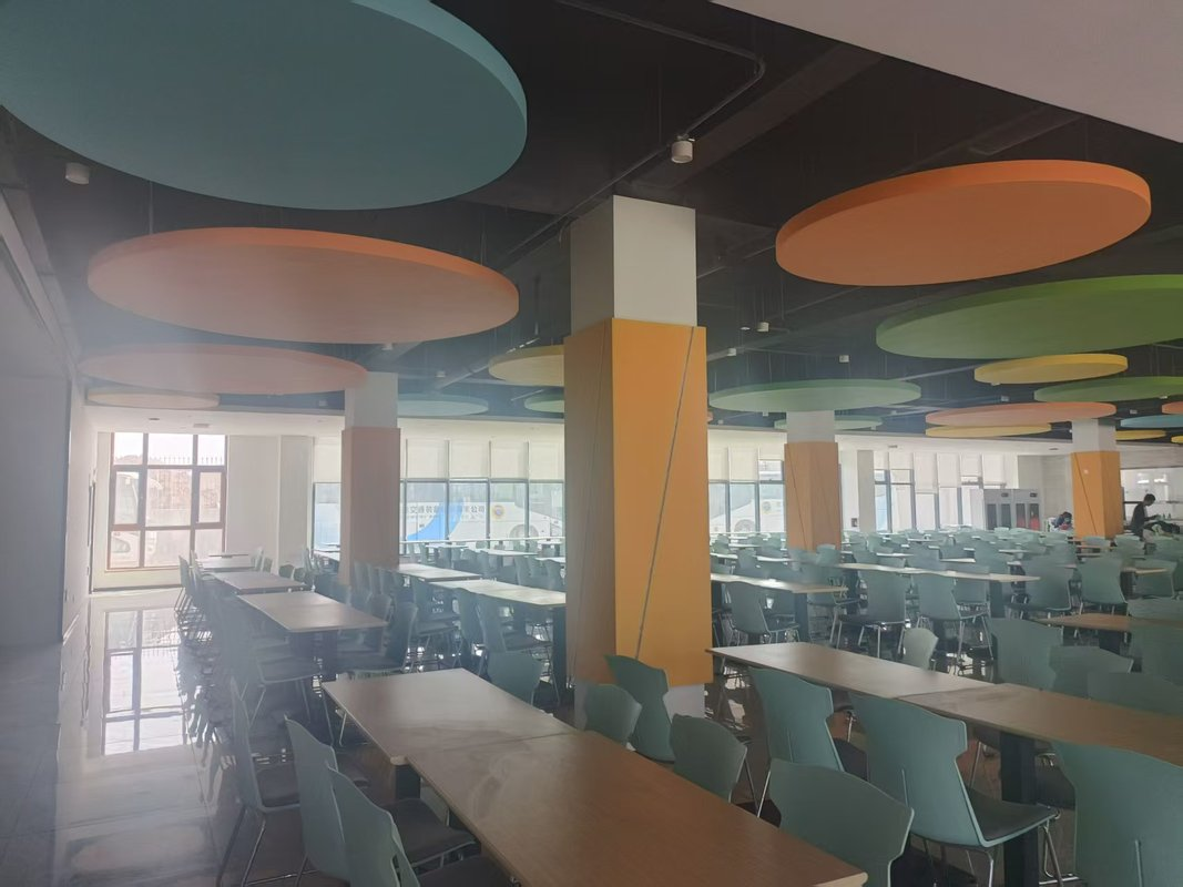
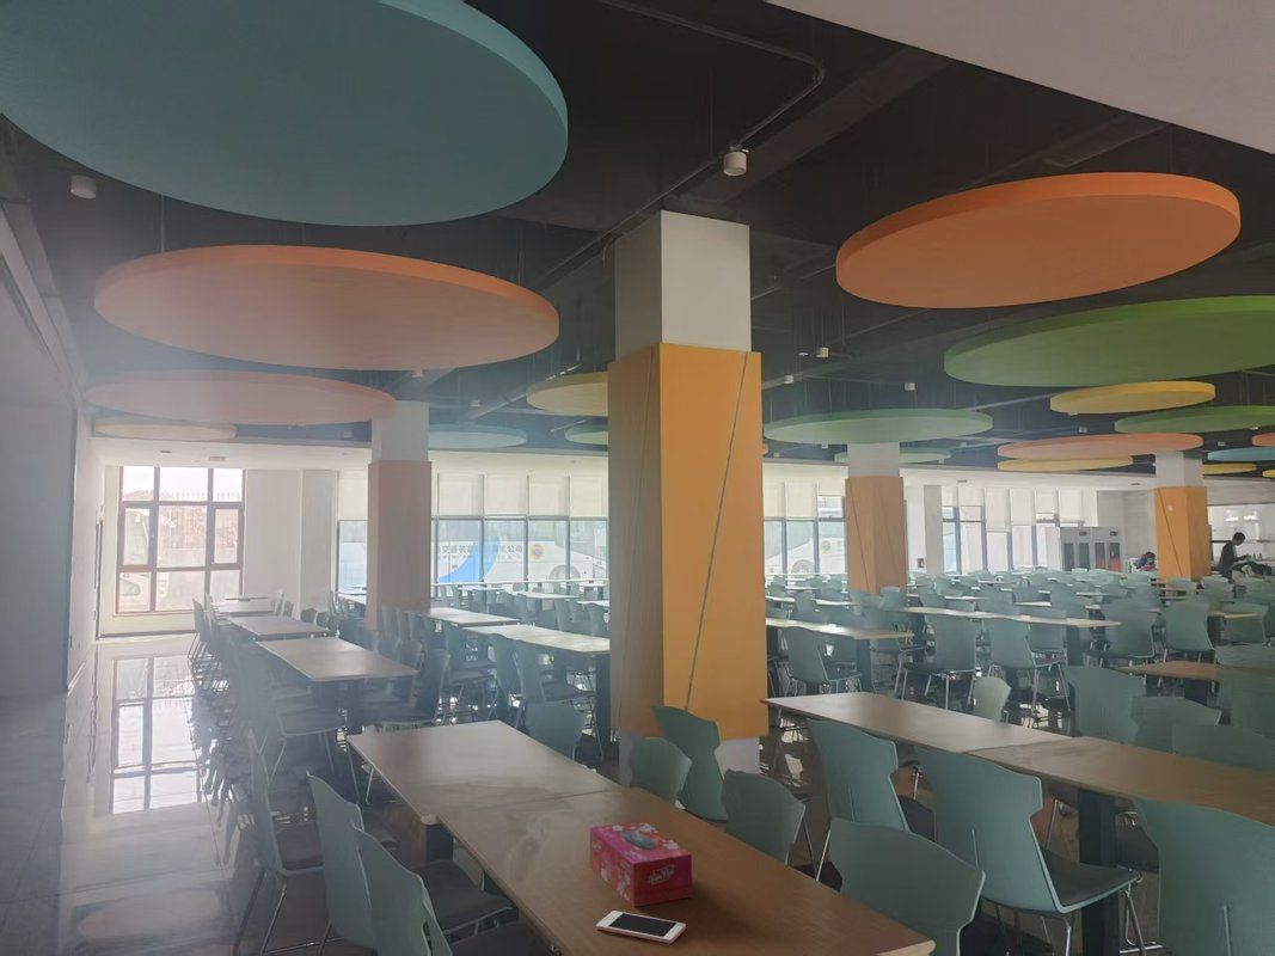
+ tissue box [589,820,693,908]
+ cell phone [595,909,687,944]
